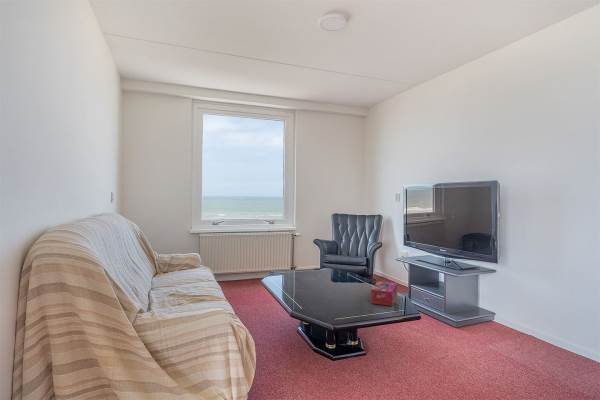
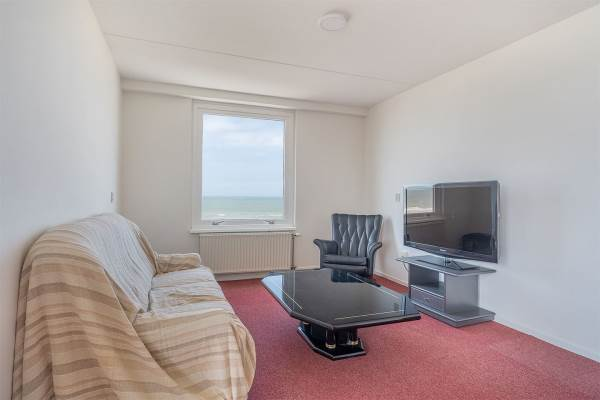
- tissue box [370,280,398,307]
